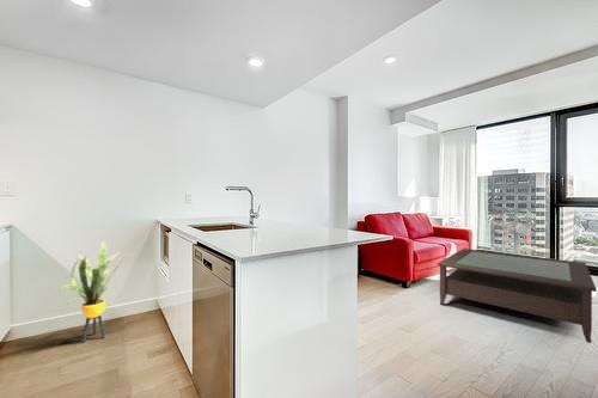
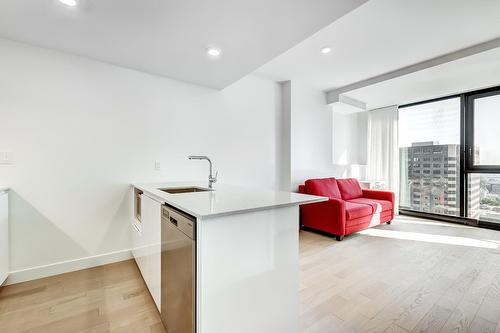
- coffee table [435,247,598,344]
- house plant [55,240,134,344]
